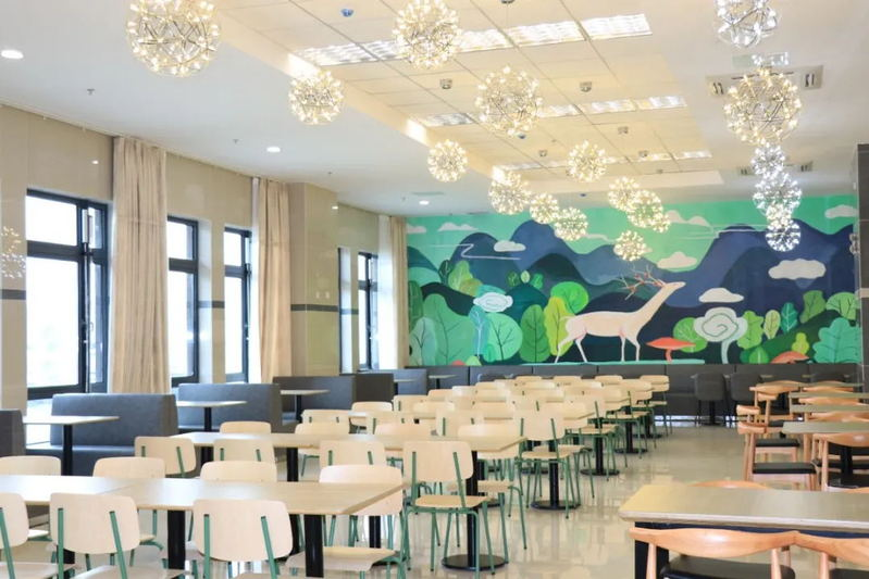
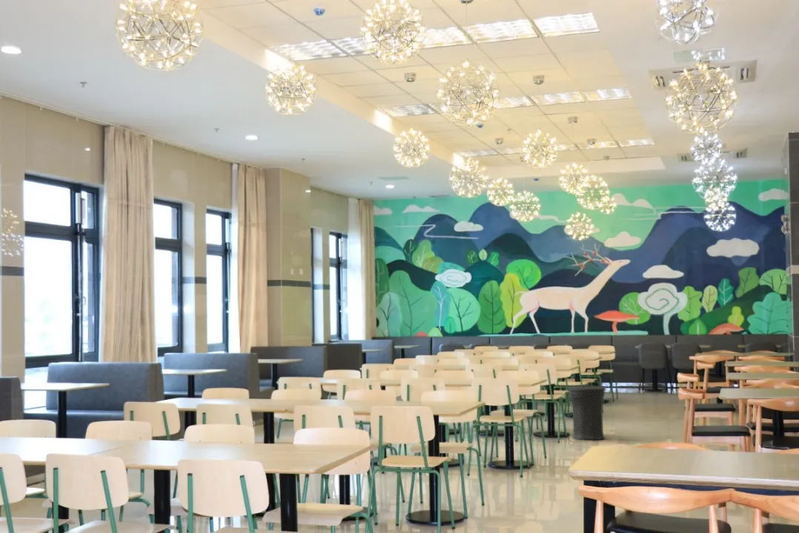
+ trash can [567,382,607,441]
